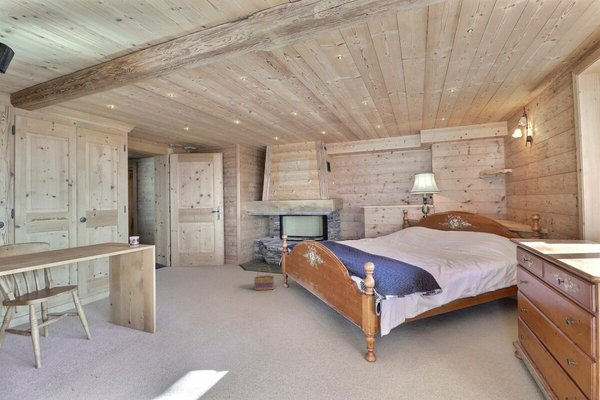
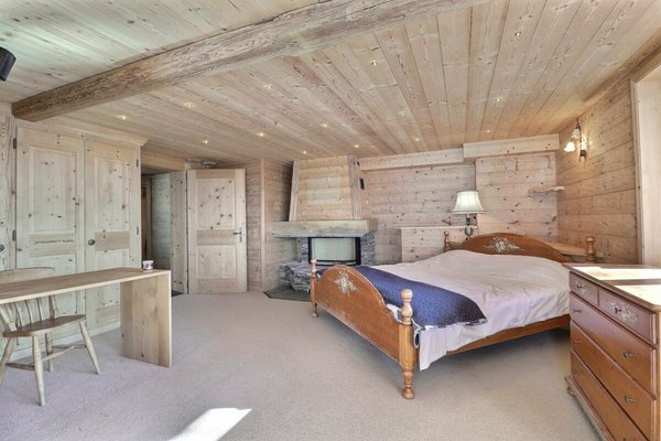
- basket [253,264,275,291]
